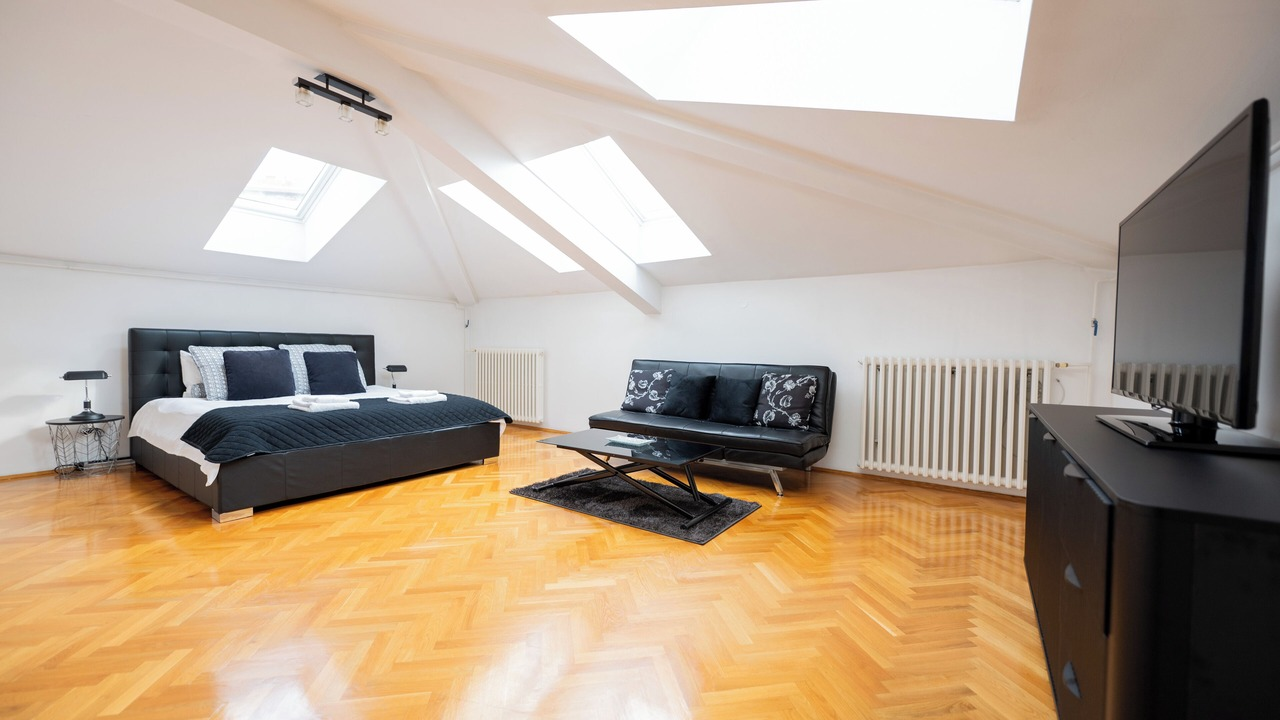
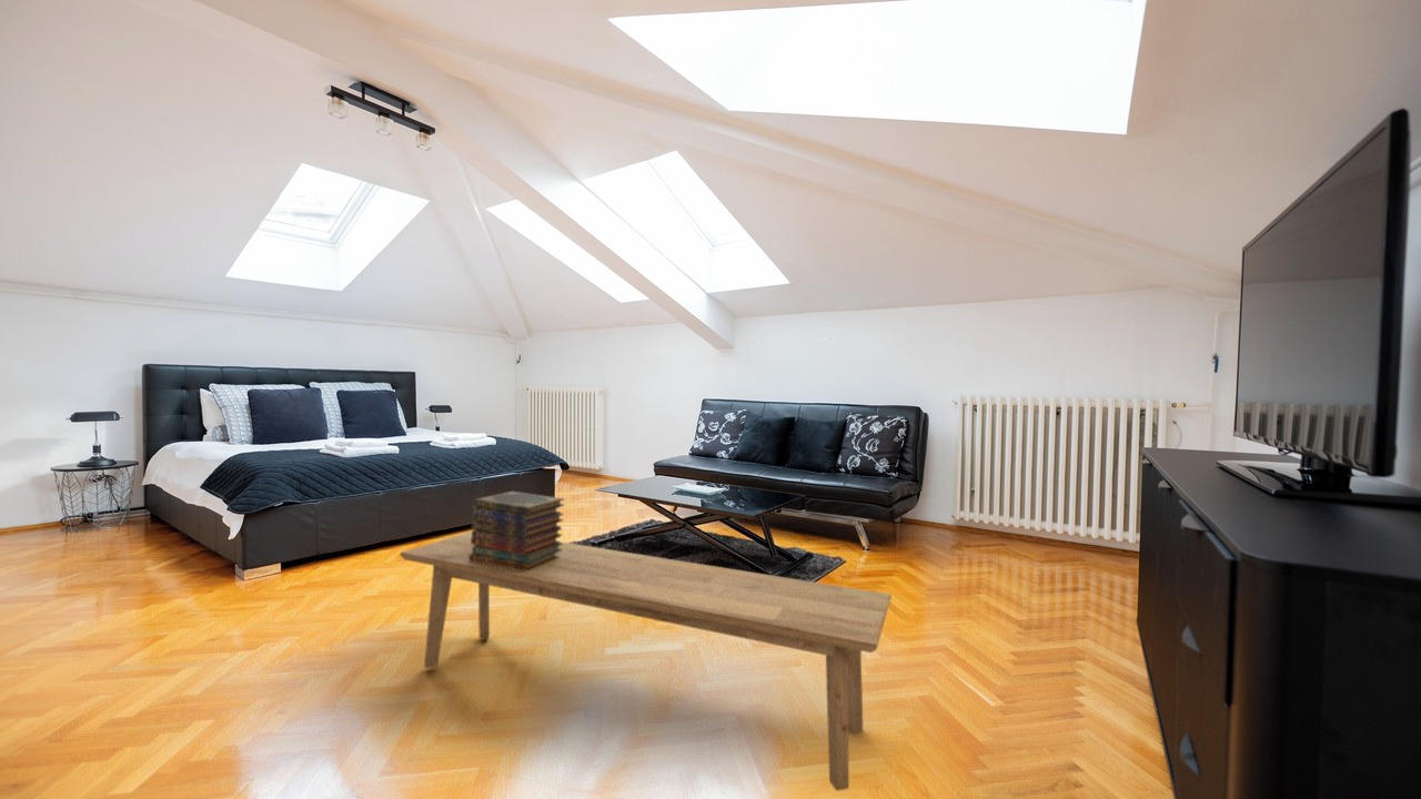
+ book stack [468,490,565,572]
+ bench [399,530,893,792]
